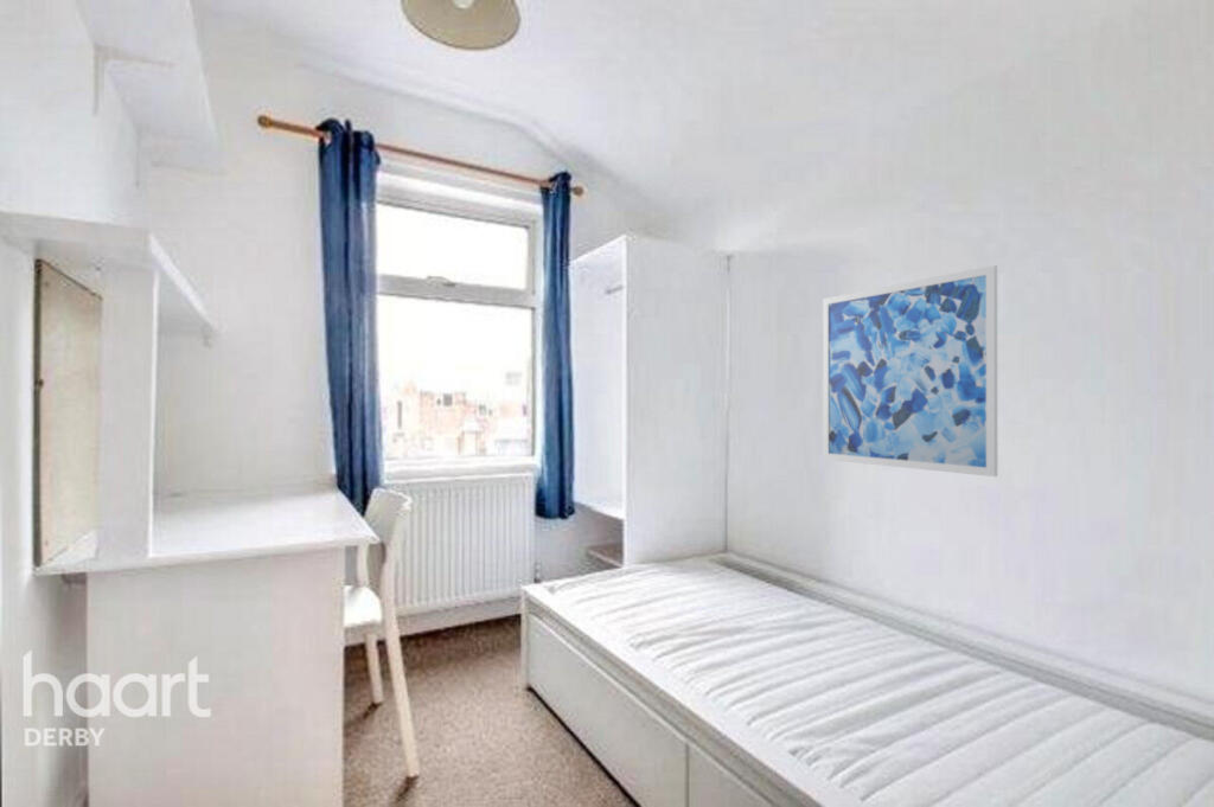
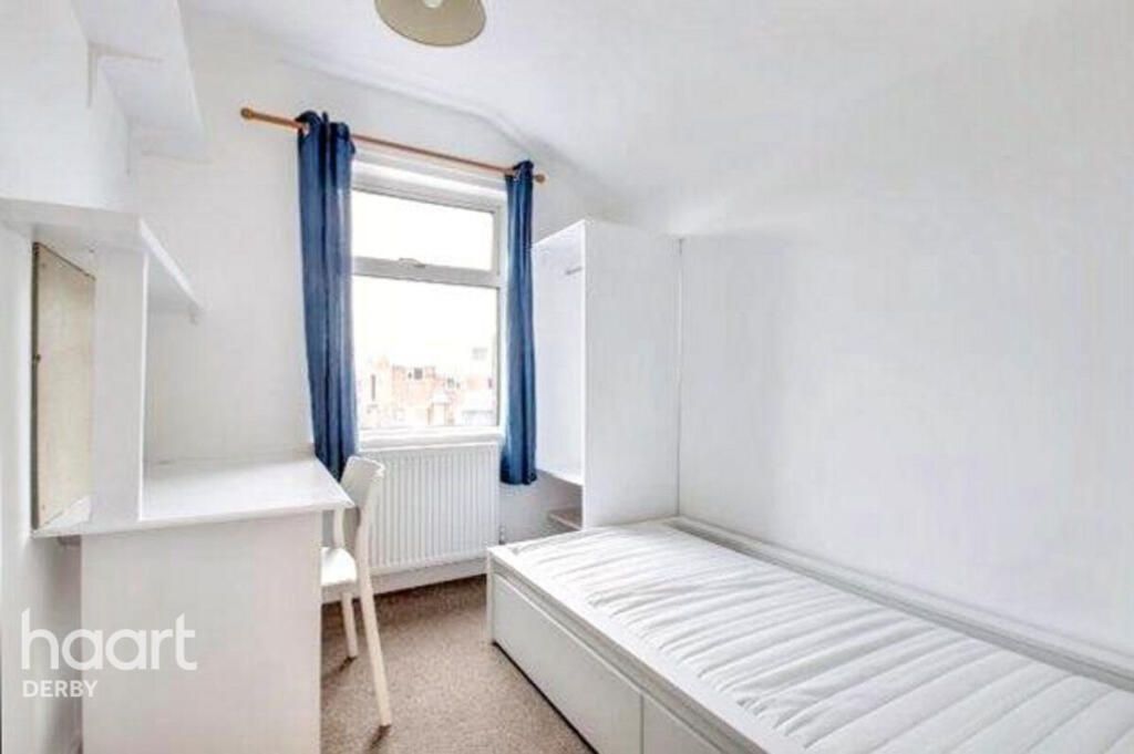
- wall art [822,264,998,478]
